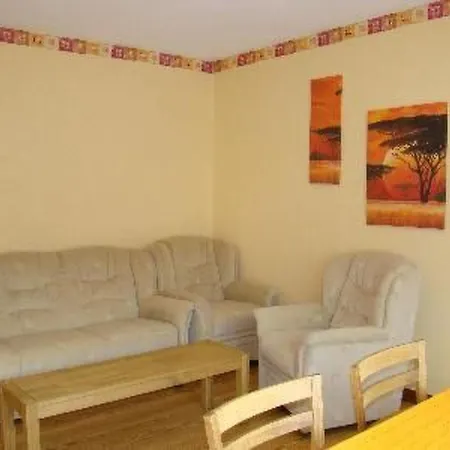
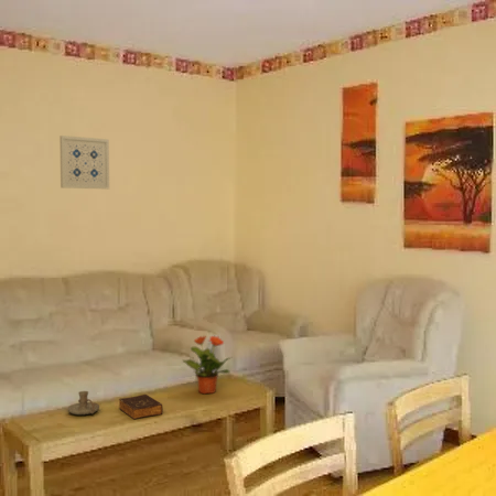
+ wall art [58,134,110,190]
+ potted plant [181,335,233,395]
+ candle holder [66,390,100,416]
+ book [118,393,164,420]
